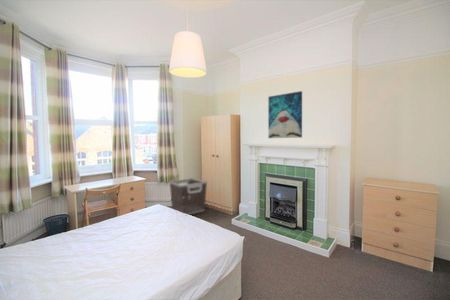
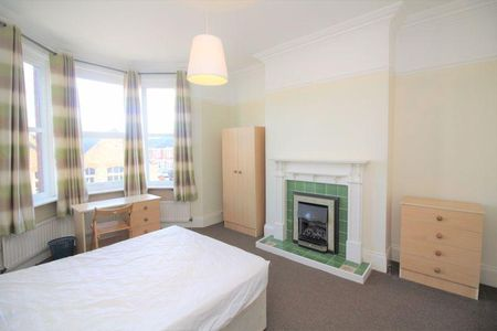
- wall art [267,90,303,139]
- clothes hamper [168,177,208,215]
